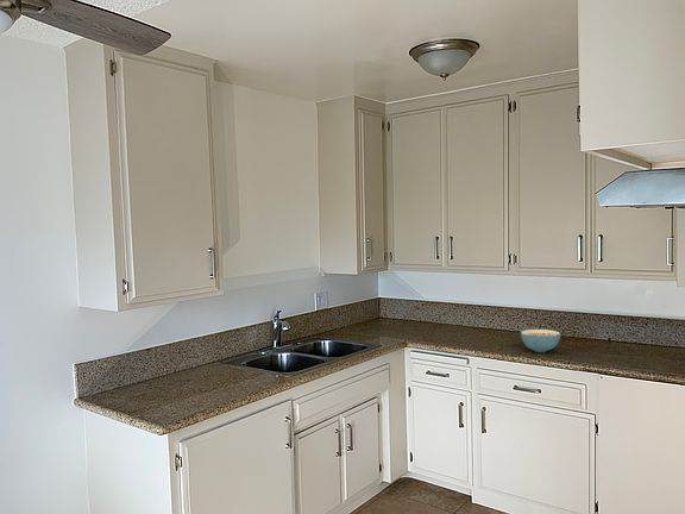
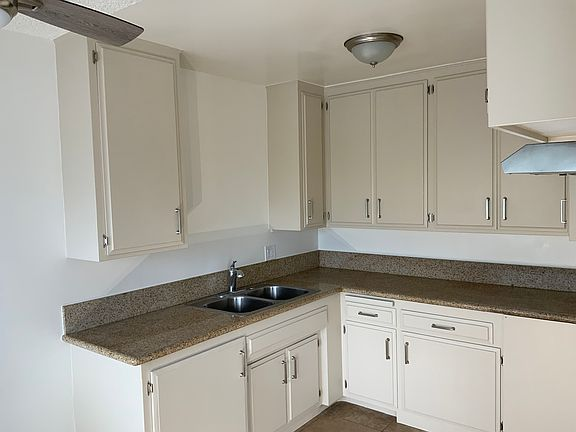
- cereal bowl [520,328,561,353]
